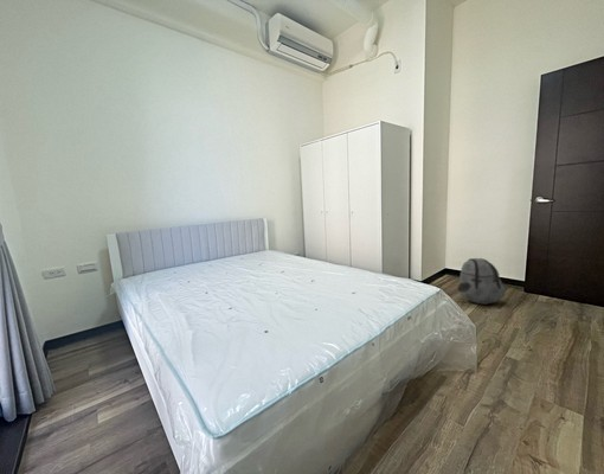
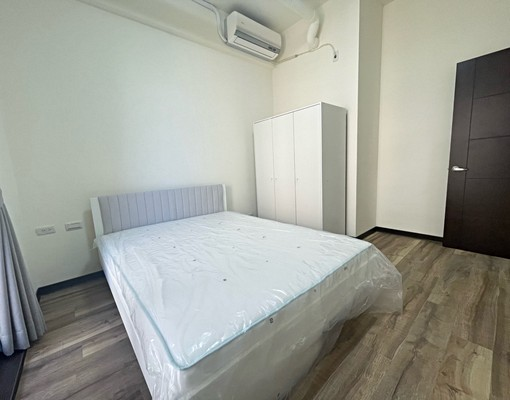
- backpack [457,257,508,306]
